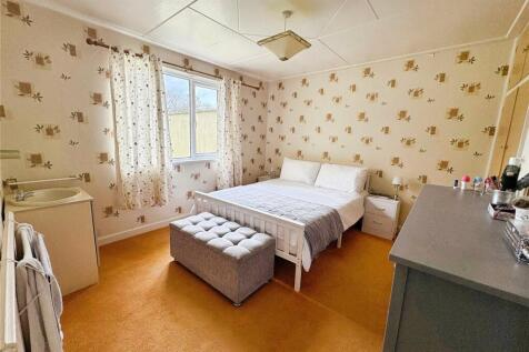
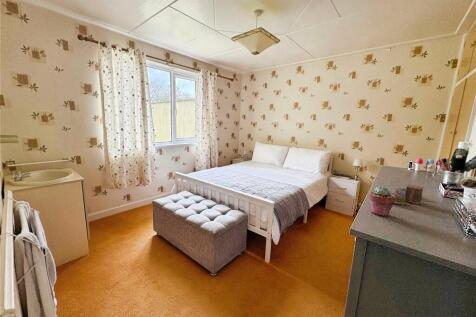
+ potted succulent [368,186,395,217]
+ book [390,184,424,206]
